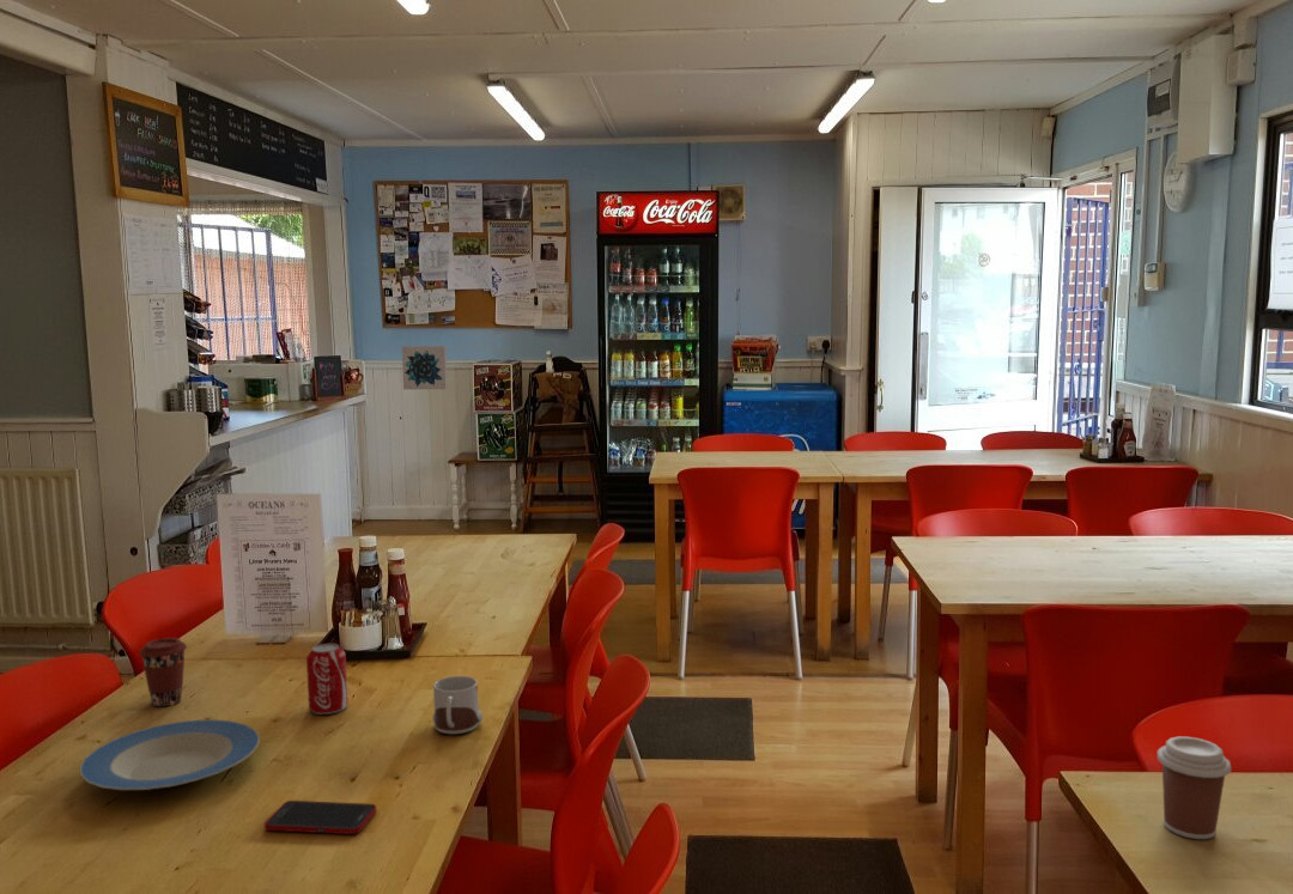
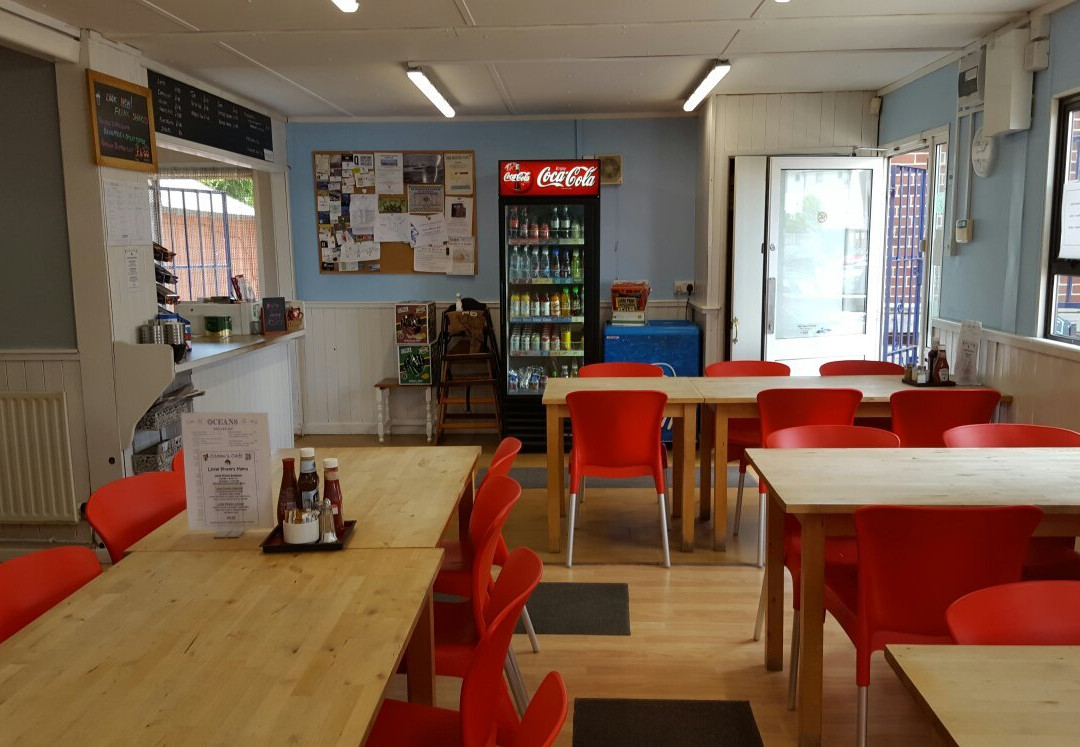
- wall art [401,345,448,390]
- coffee cup [1157,736,1232,840]
- beverage can [305,643,348,716]
- cell phone [263,799,377,835]
- coffee cup [138,637,188,708]
- plate [79,718,261,791]
- mug [431,675,484,735]
